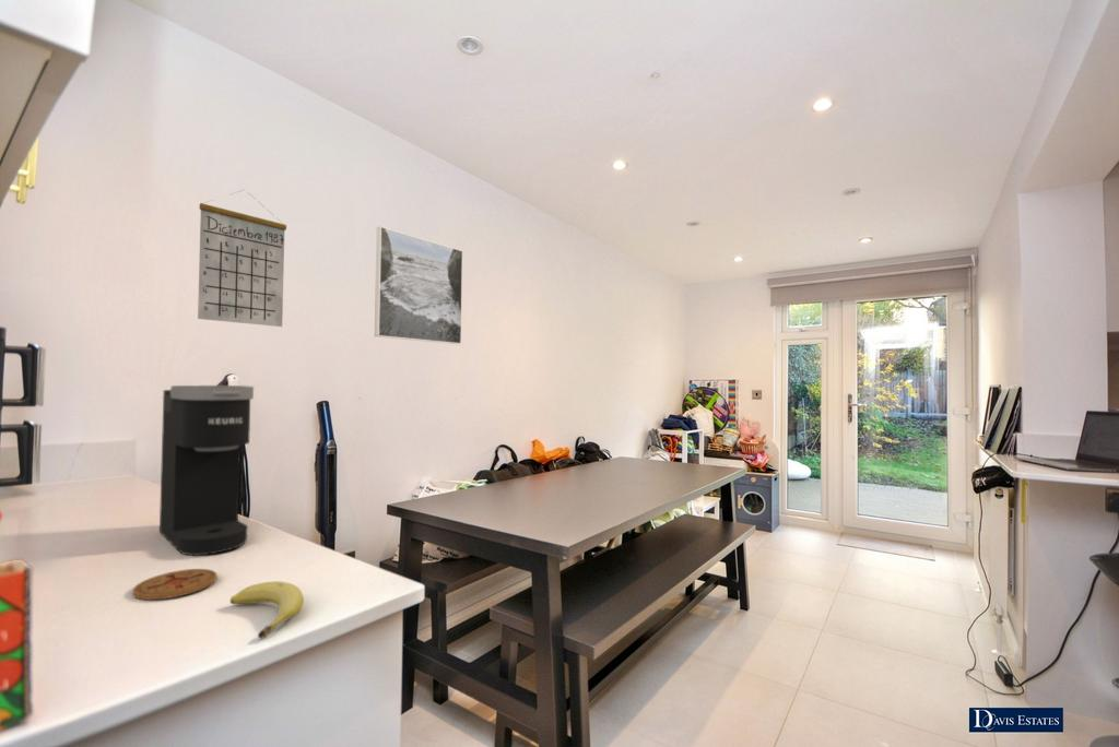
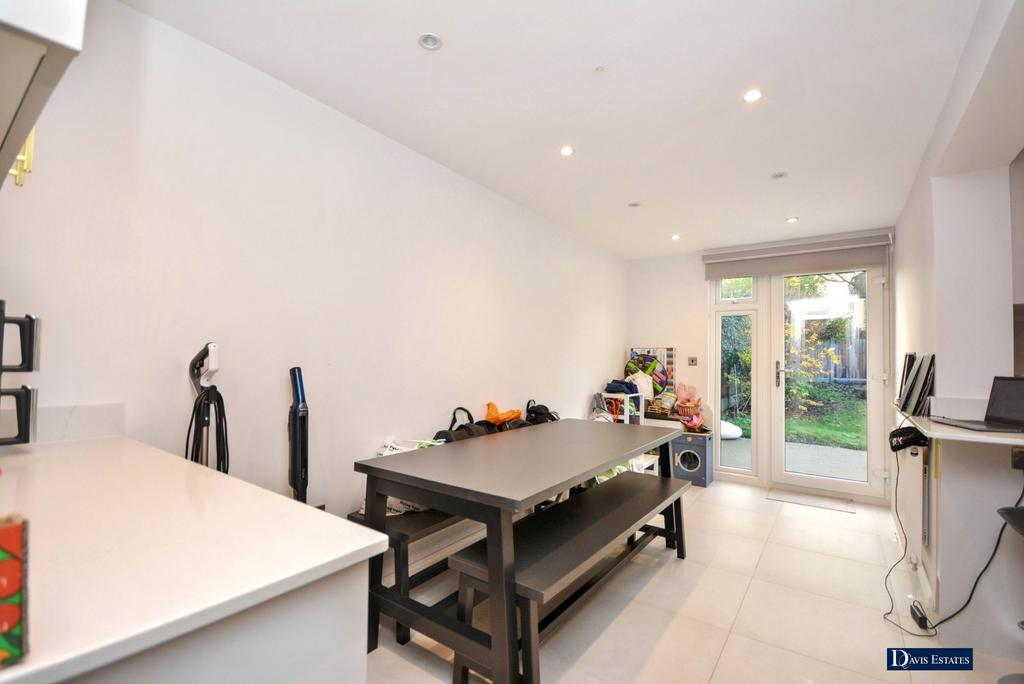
- coffee maker [158,384,255,556]
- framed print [374,225,464,345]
- coaster [131,568,219,601]
- fruit [228,580,305,639]
- calendar [197,189,287,328]
